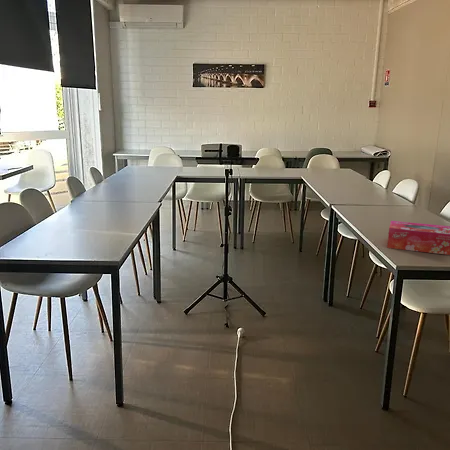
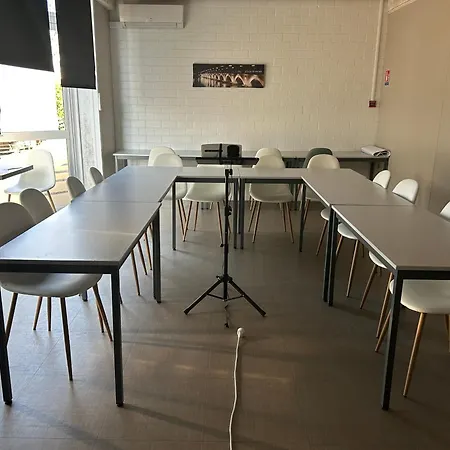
- tissue box [386,220,450,256]
